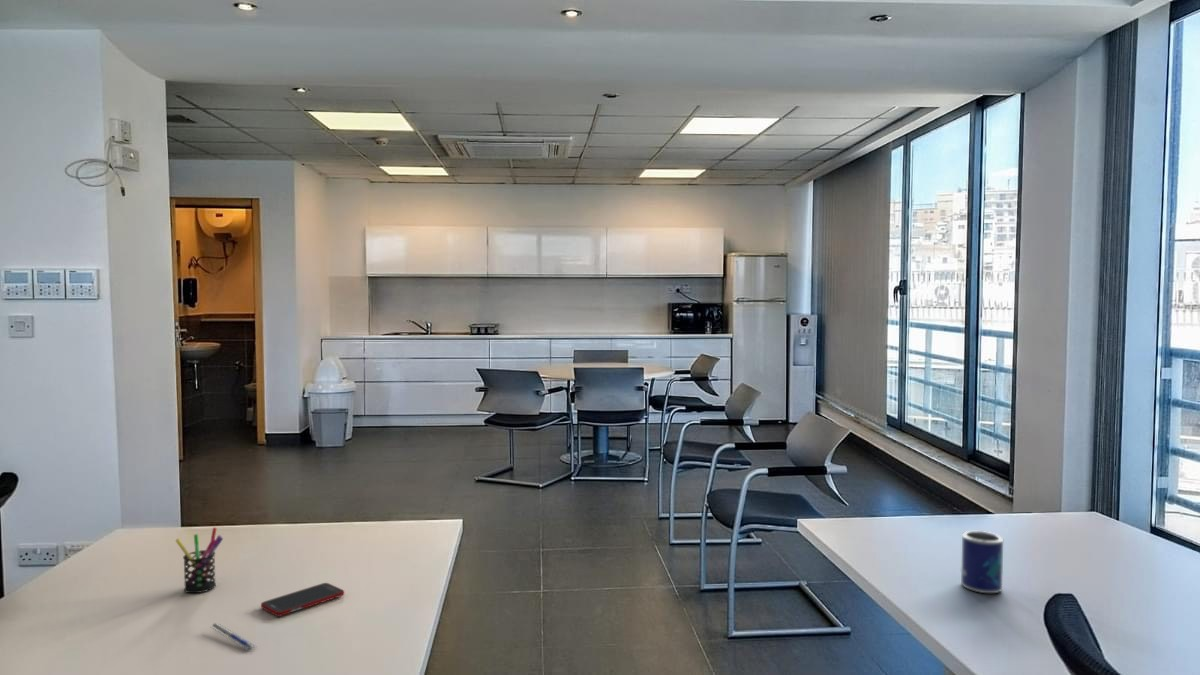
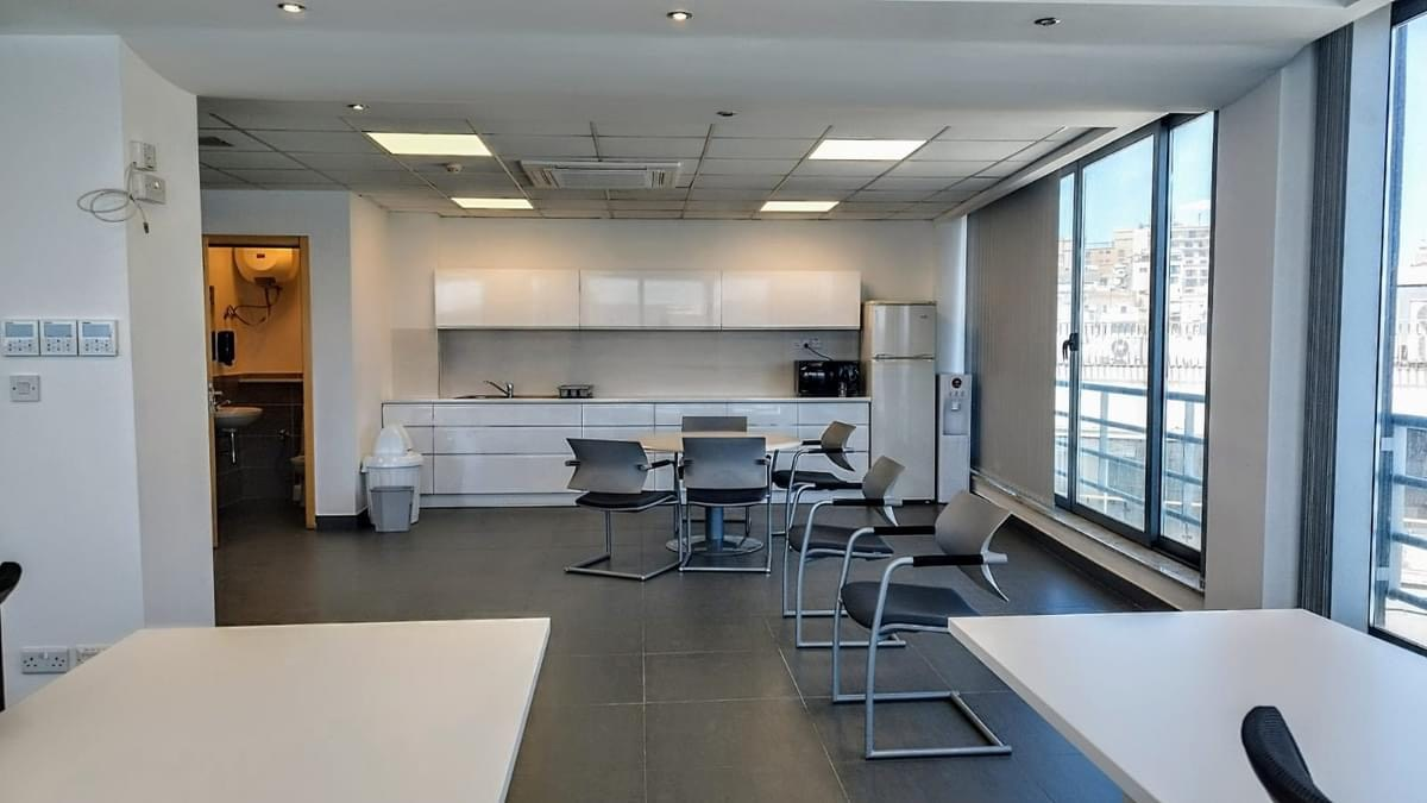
- cell phone [260,582,345,617]
- mug [960,530,1004,594]
- pen [210,622,257,651]
- pen holder [174,526,224,594]
